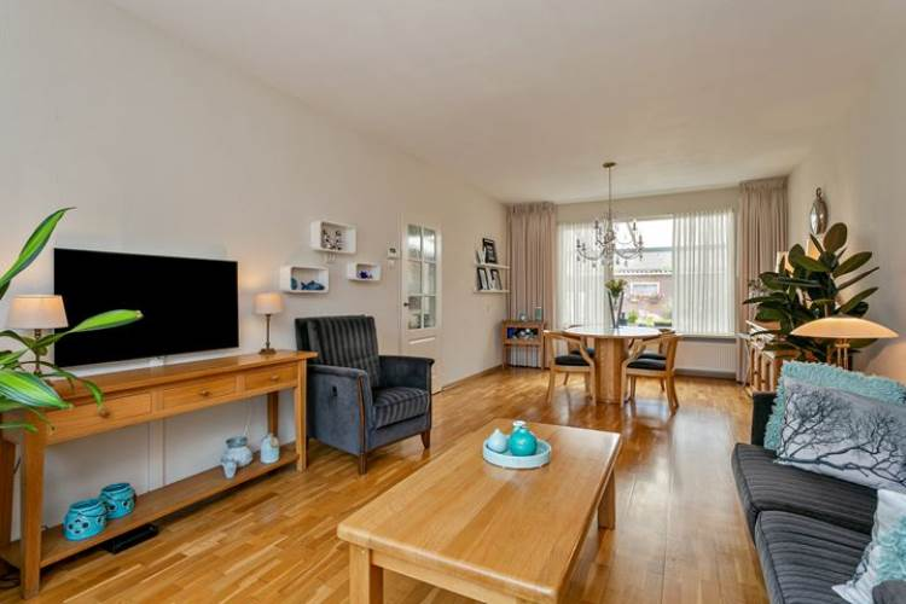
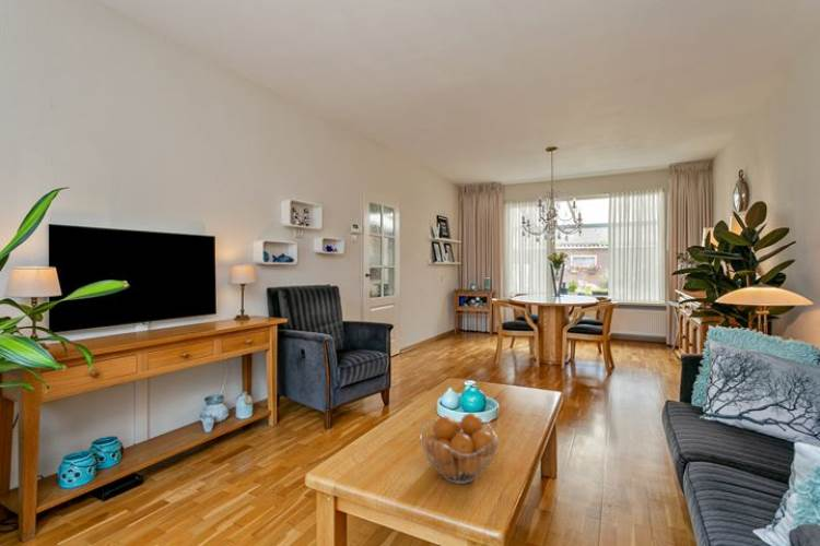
+ fruit basket [419,412,501,485]
